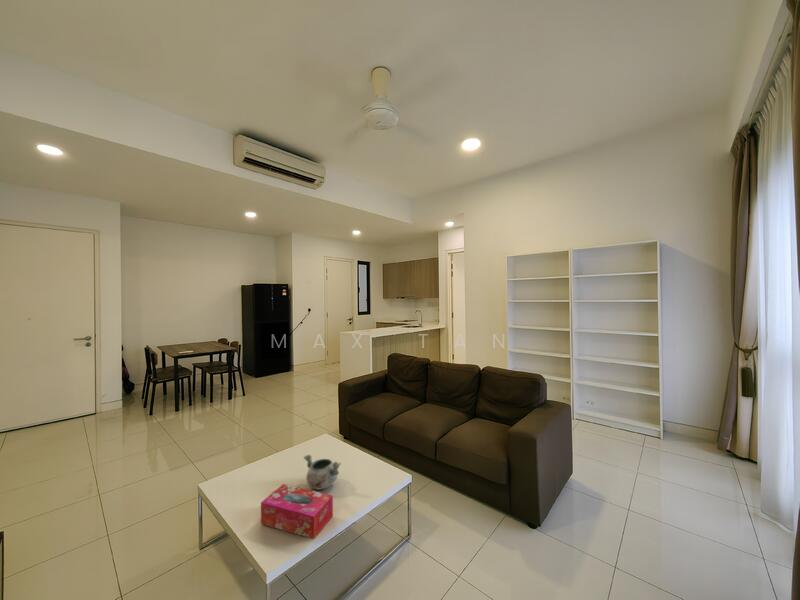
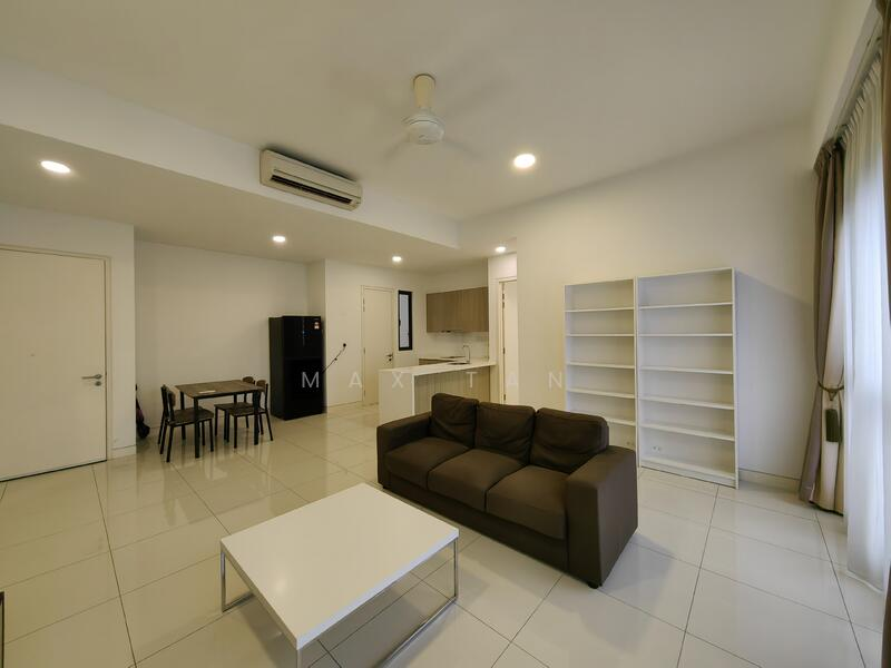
- decorative bowl [303,454,342,491]
- tissue box [260,483,334,540]
